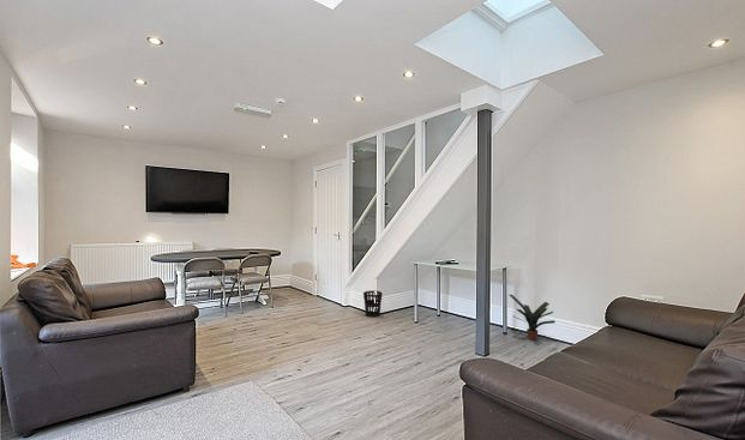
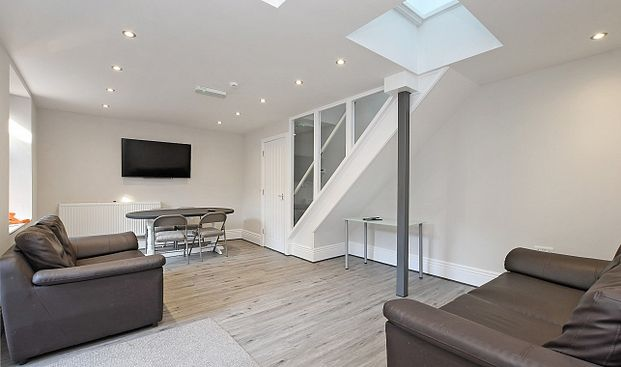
- wastebasket [362,290,384,319]
- potted plant [509,294,557,342]
